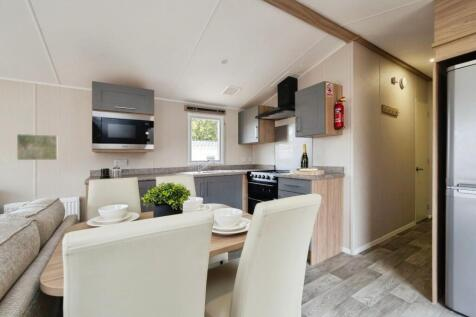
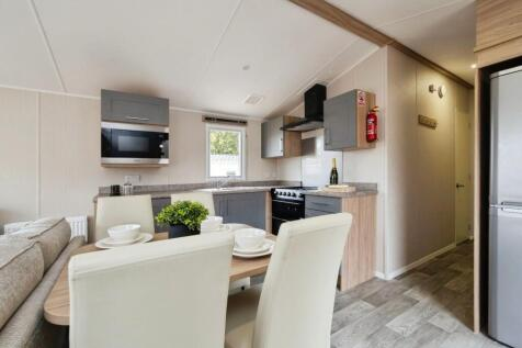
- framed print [16,133,59,161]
